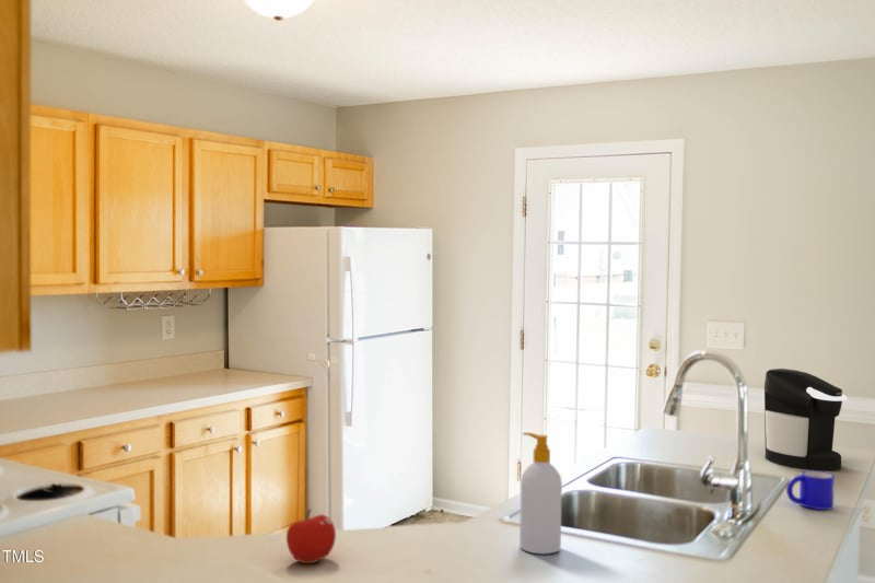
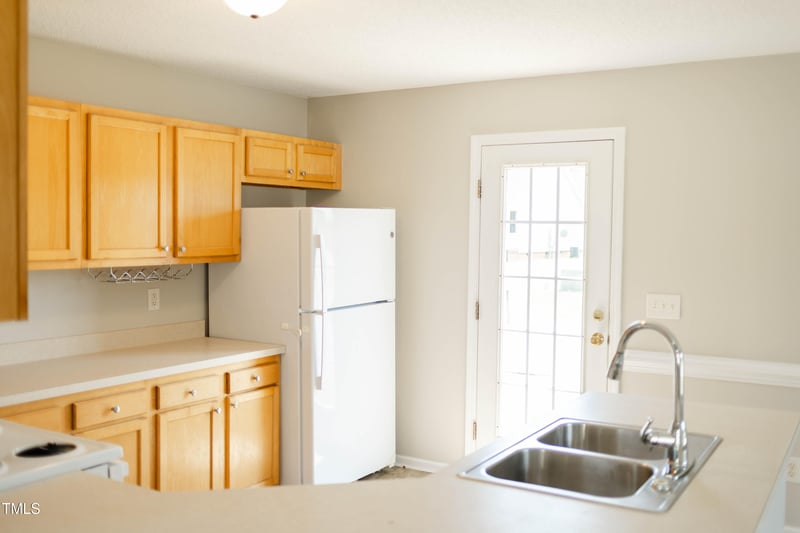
- mug [785,469,836,511]
- fruit [285,508,337,564]
- soap bottle [518,432,563,555]
- coffee maker [763,368,848,470]
